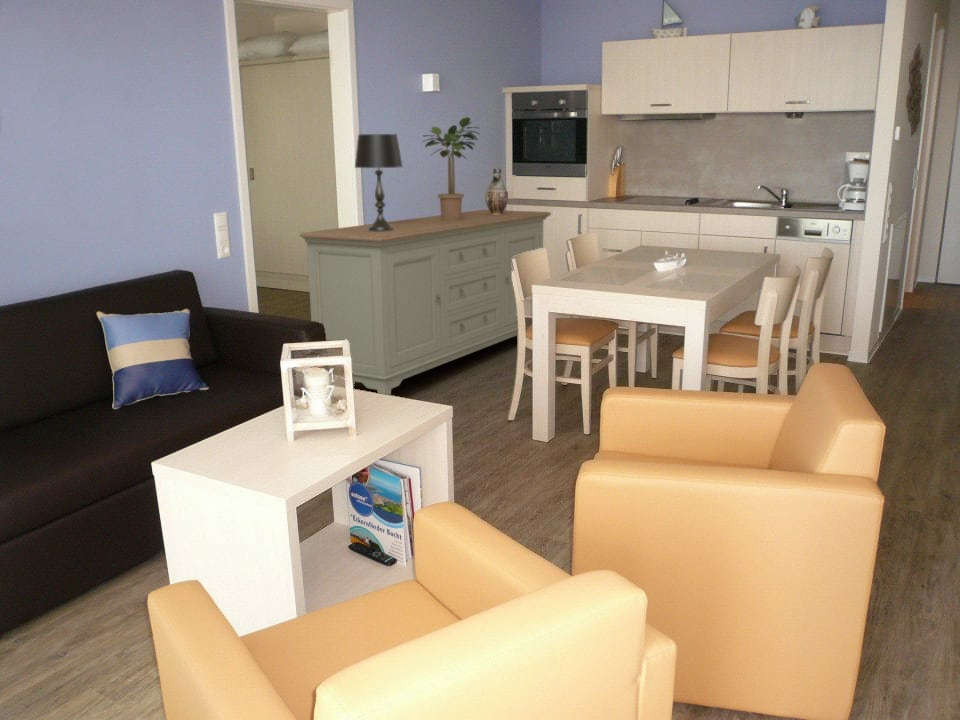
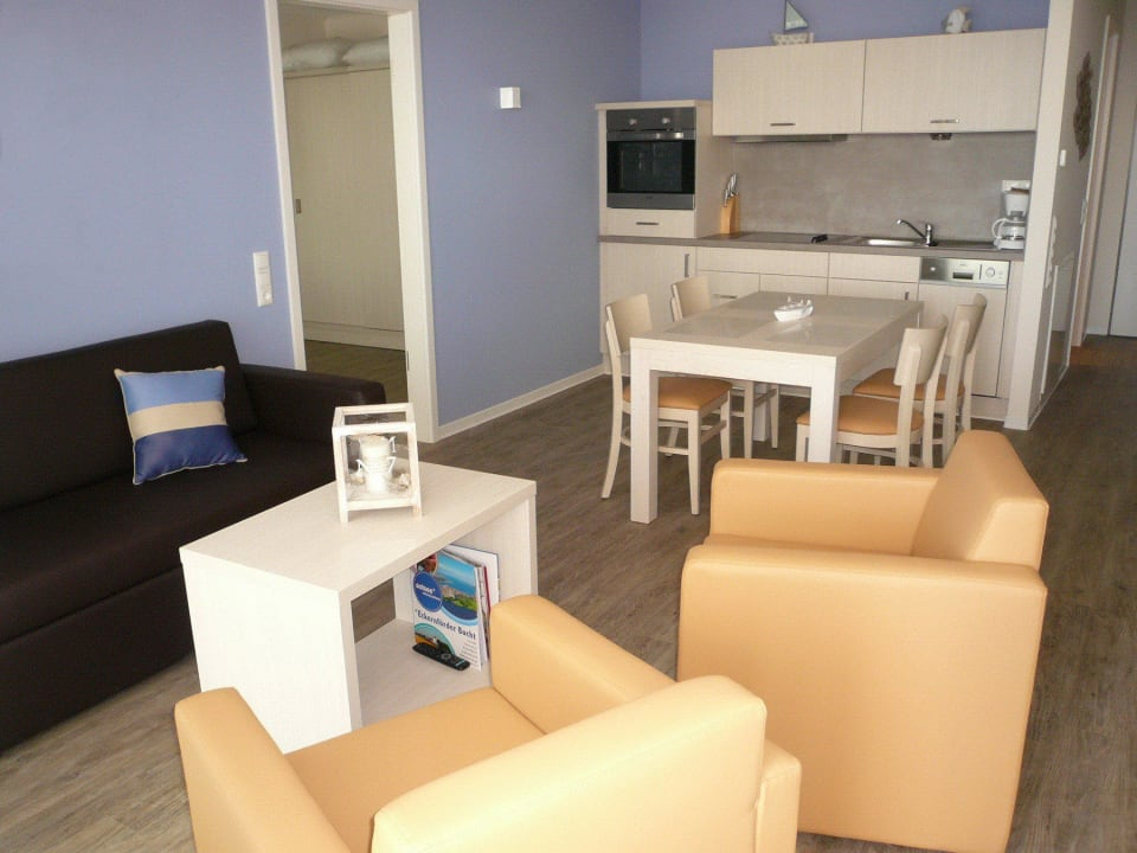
- decorative vase [484,167,509,215]
- table lamp [353,133,404,231]
- potted plant [421,116,480,221]
- sideboard [299,209,552,396]
